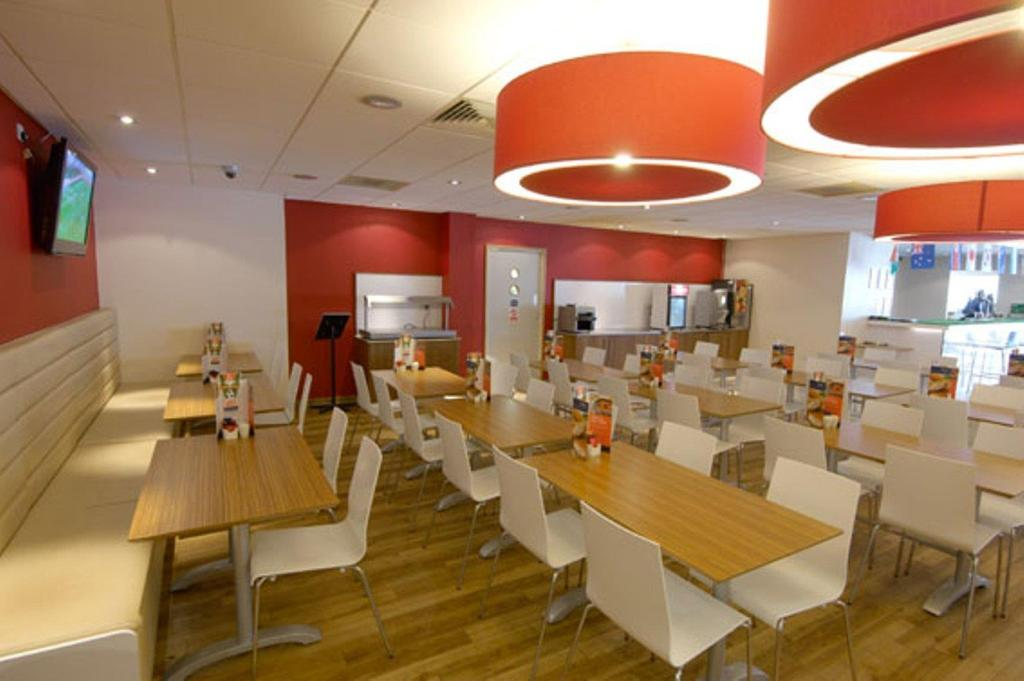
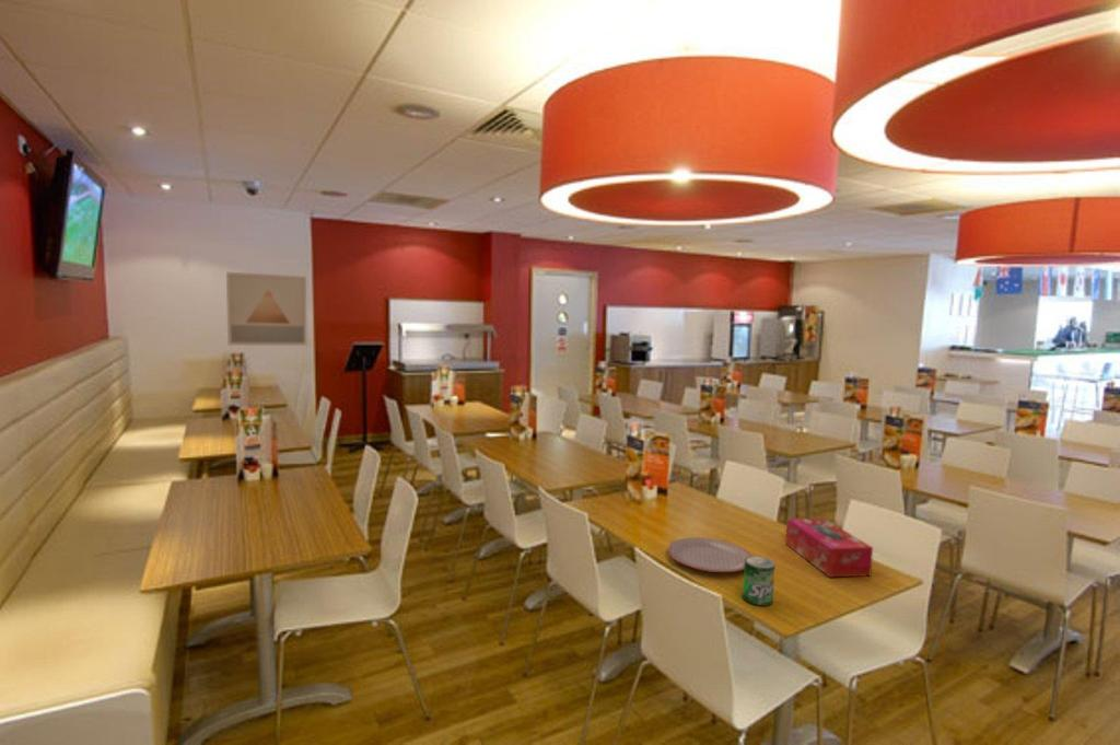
+ beverage can [742,555,777,607]
+ tissue box [784,517,874,578]
+ wall art [225,271,307,347]
+ plate [667,536,752,573]
